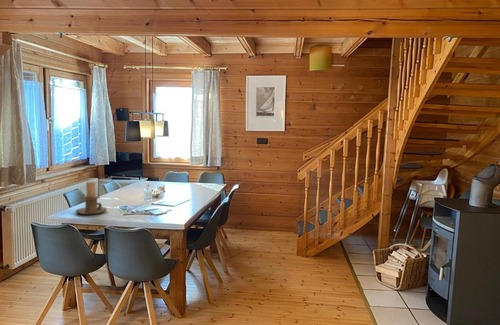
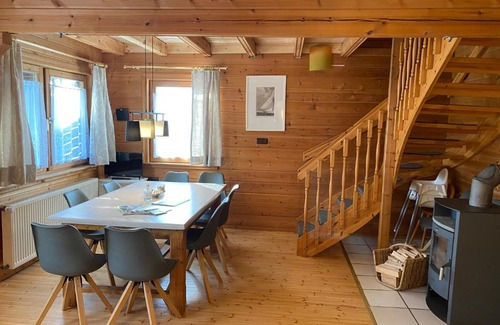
- candle holder [75,181,108,216]
